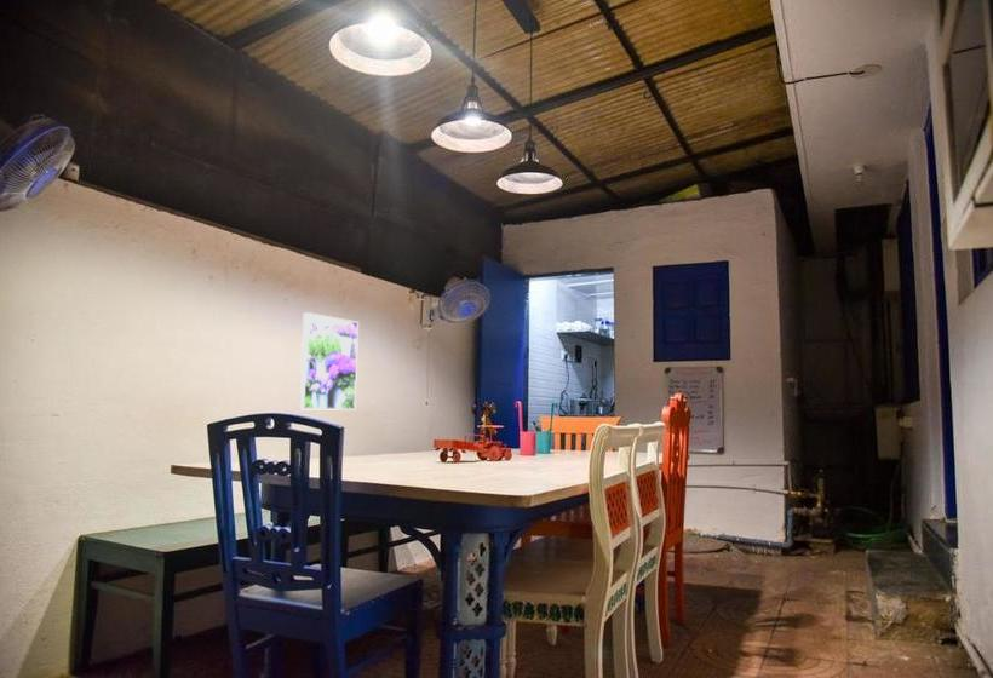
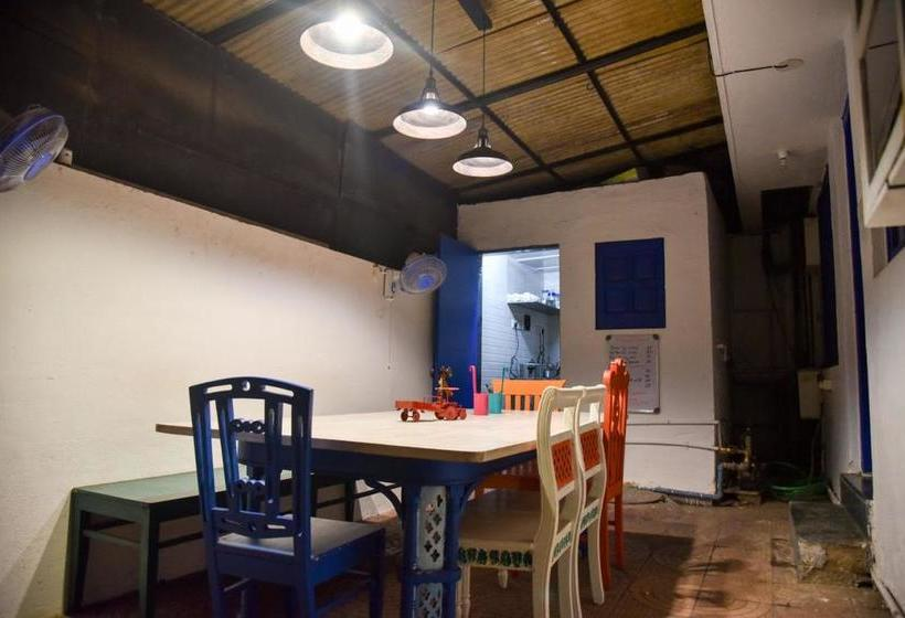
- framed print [298,311,360,412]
